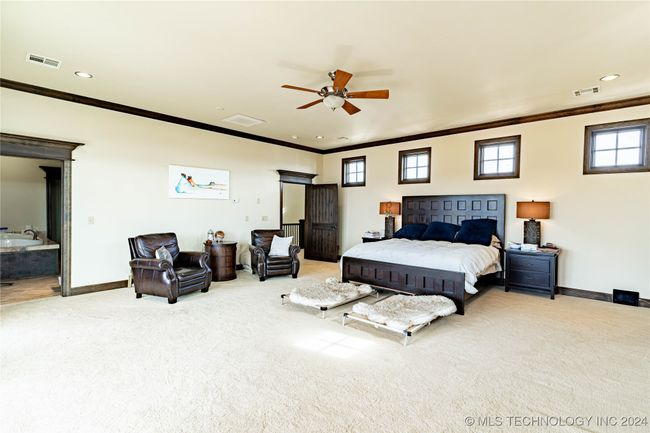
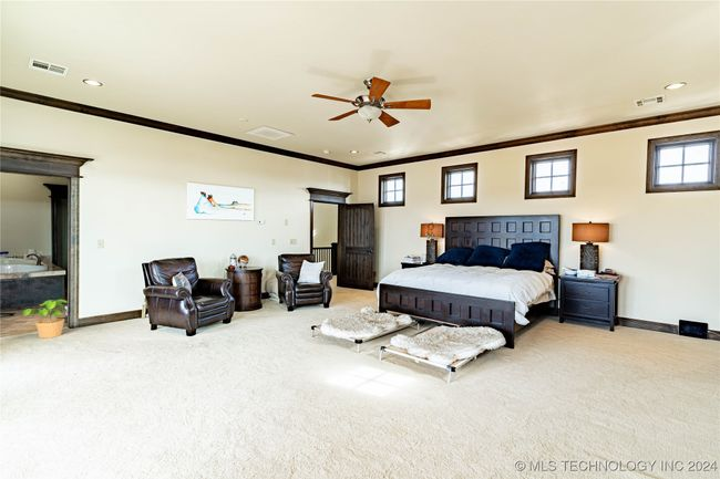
+ potted plant [22,299,70,340]
